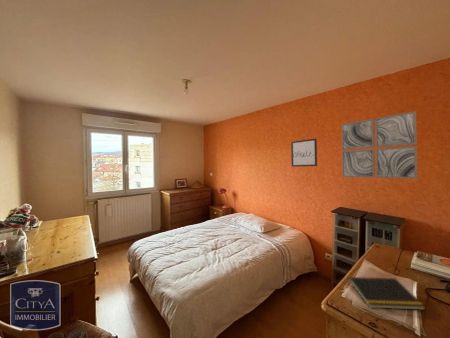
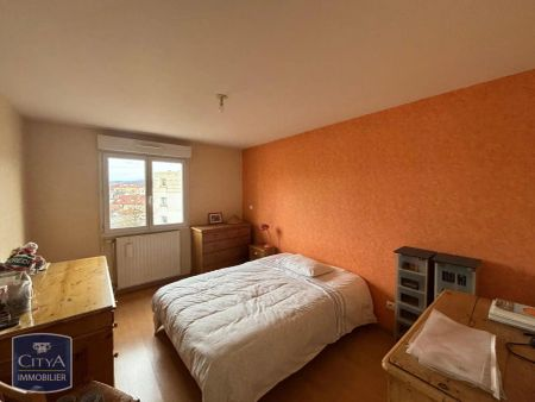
- wall art [290,138,318,168]
- notepad [347,276,426,311]
- wall art [340,110,418,179]
